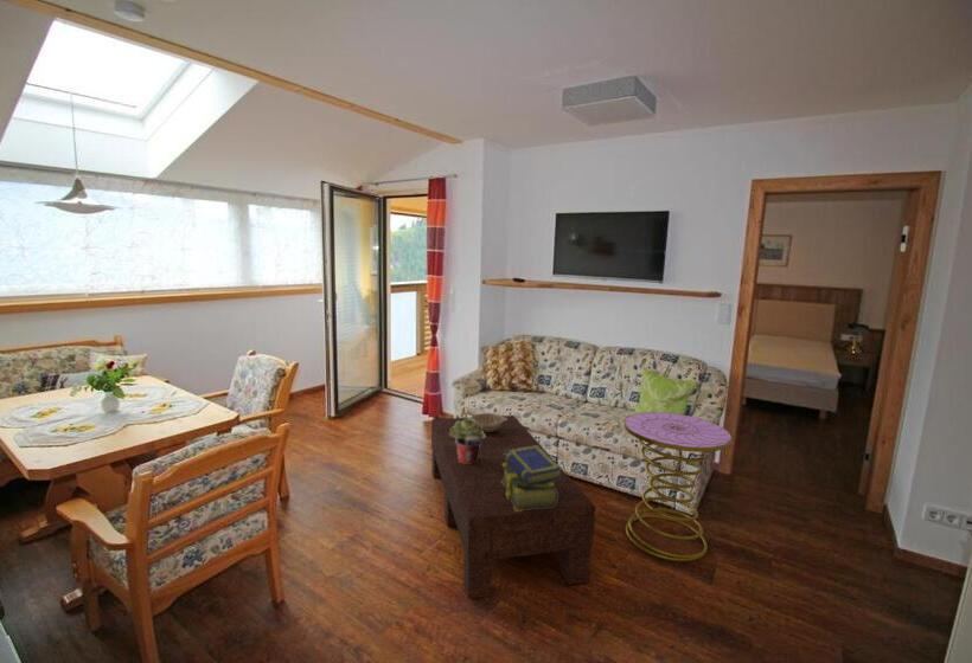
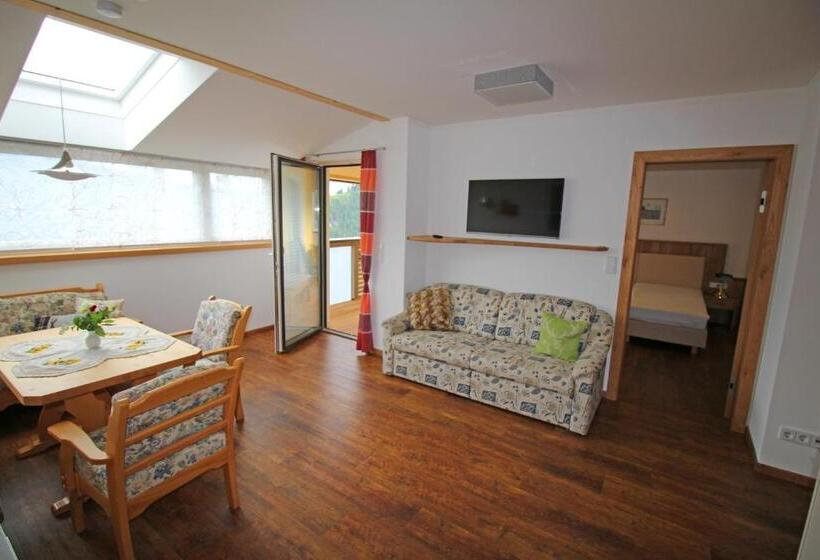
- potted plant [449,417,486,464]
- decorative bowl [467,412,507,432]
- coffee table [430,414,596,600]
- stack of books [501,445,564,511]
- side table [624,411,733,562]
